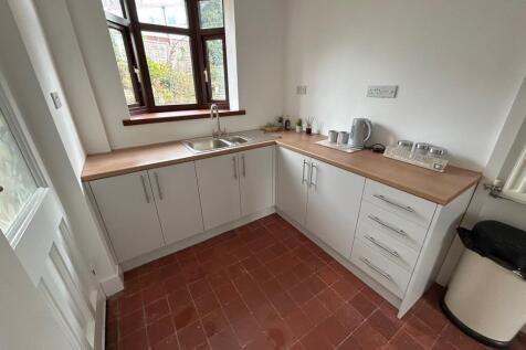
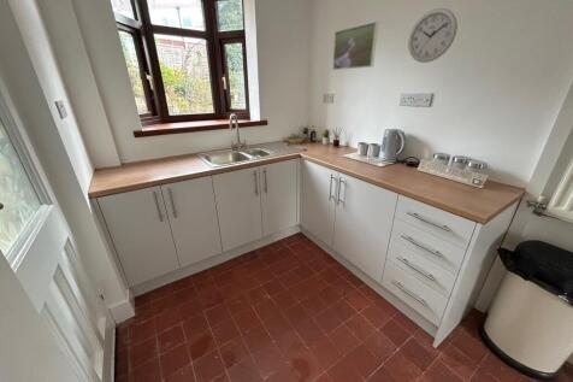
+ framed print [331,20,379,71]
+ wall clock [407,7,459,64]
